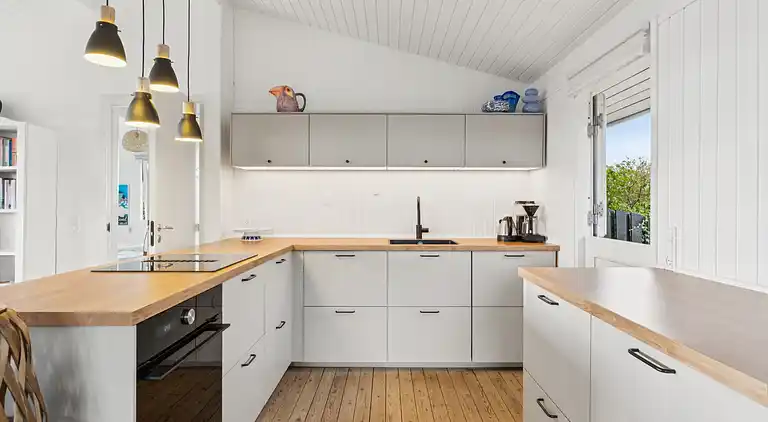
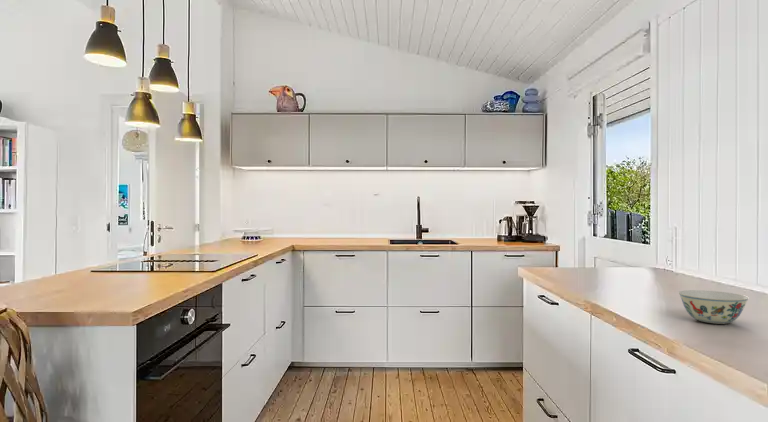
+ chinaware [677,289,750,325]
